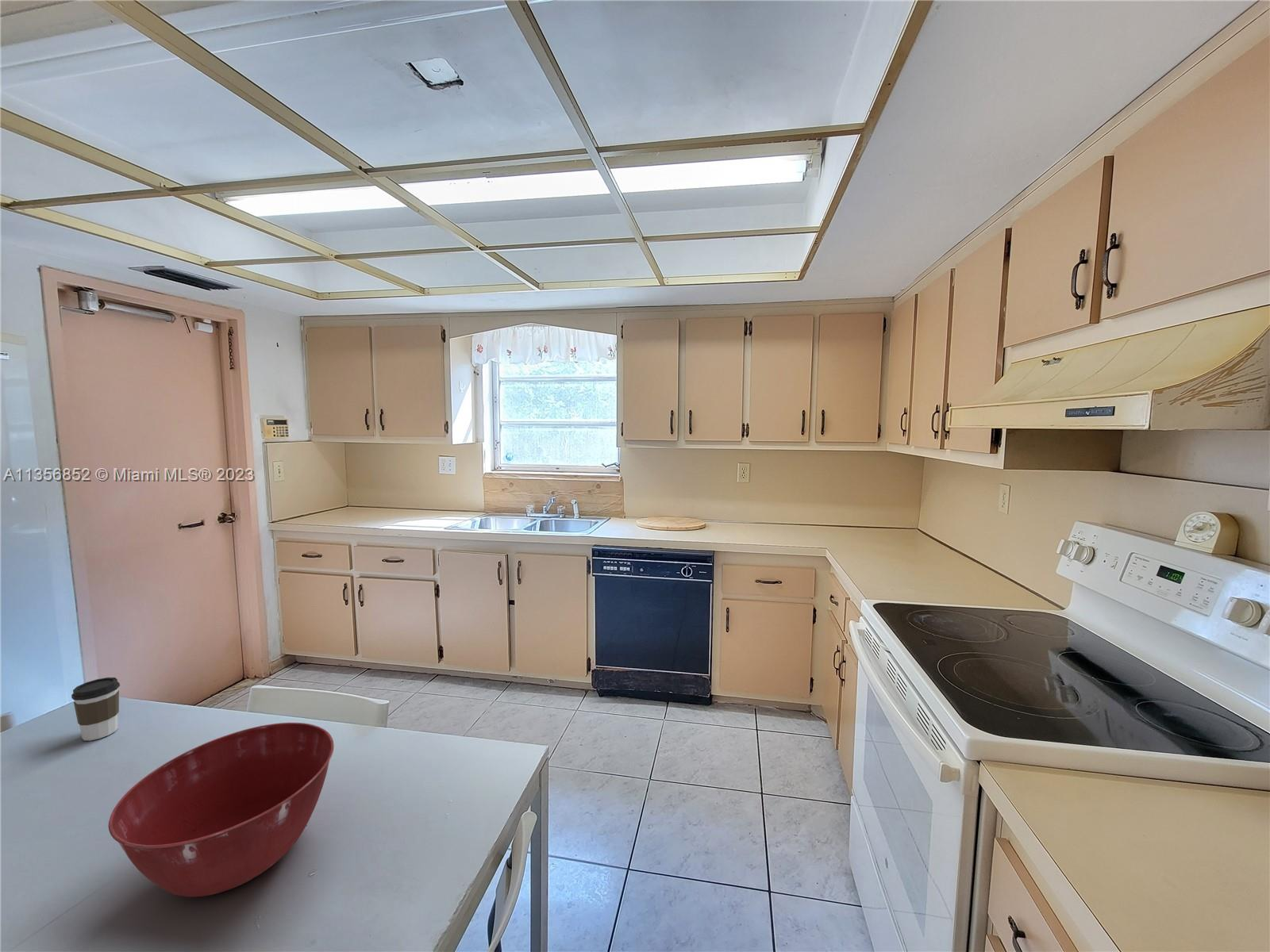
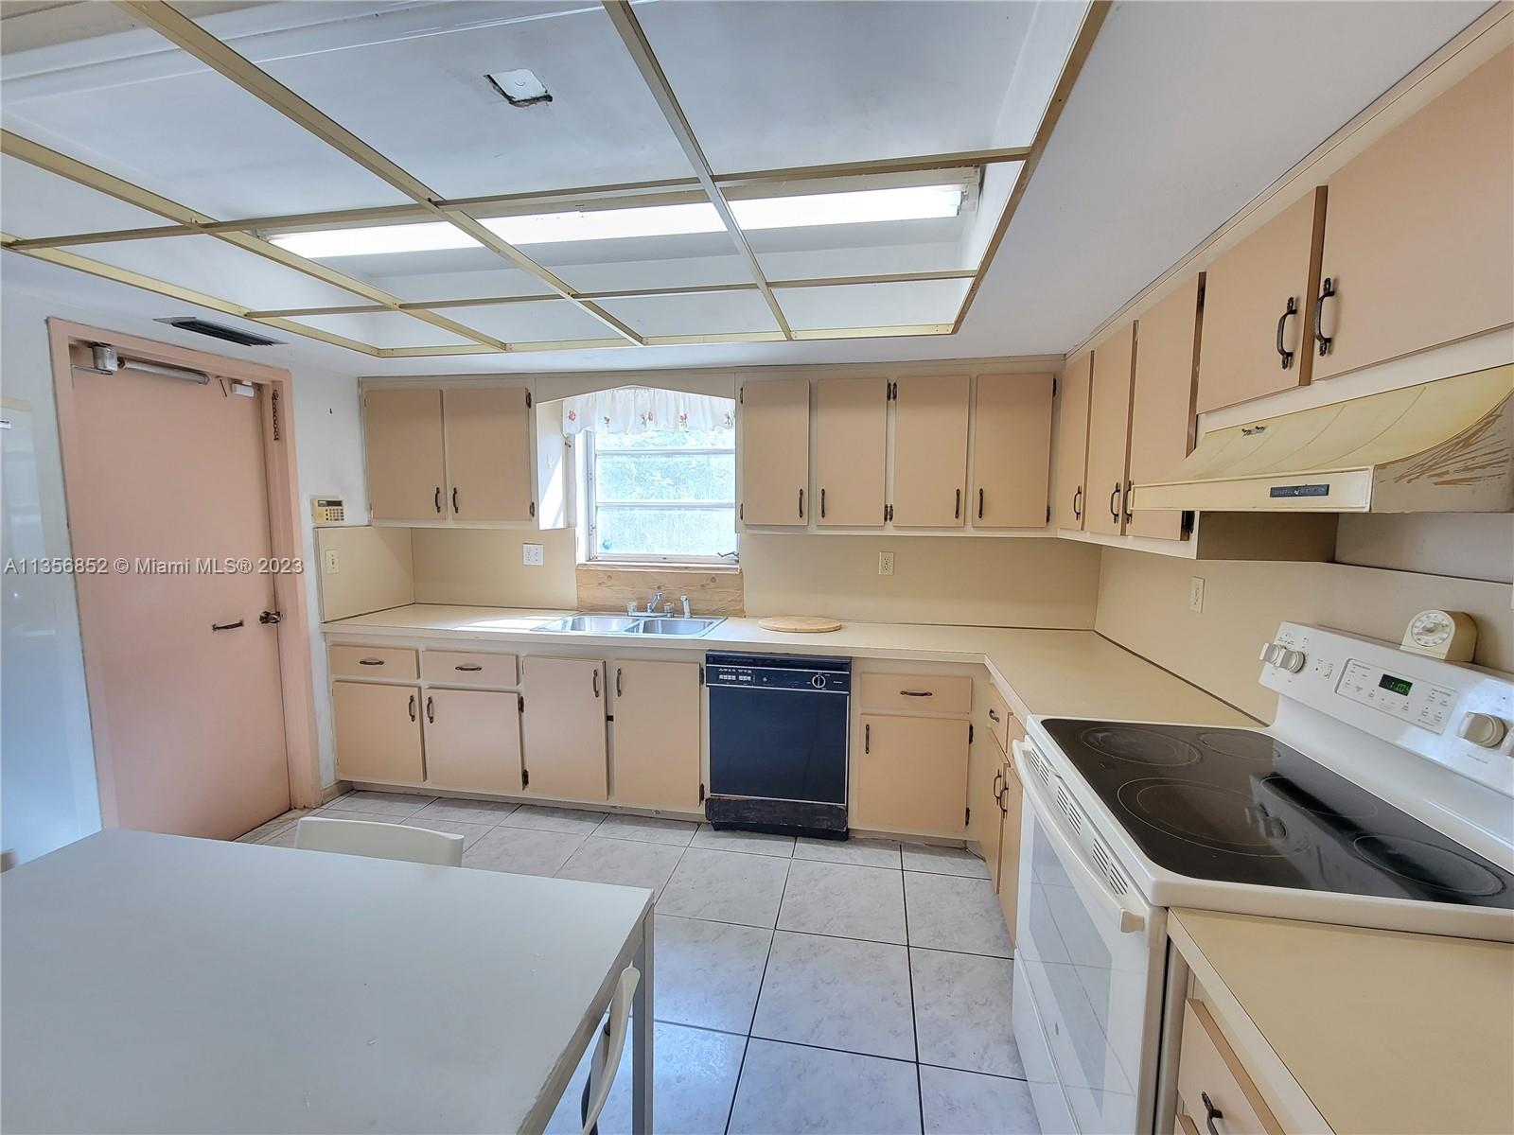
- coffee cup [71,677,121,741]
- mixing bowl [108,722,335,898]
